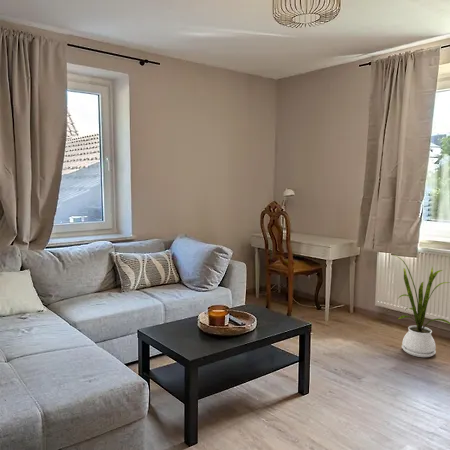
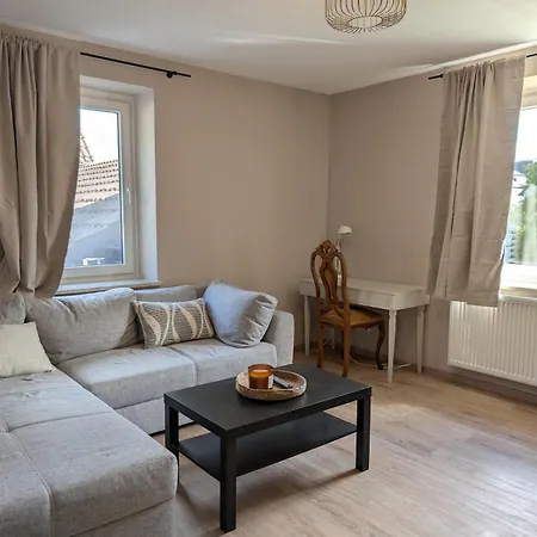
- house plant [391,253,450,358]
